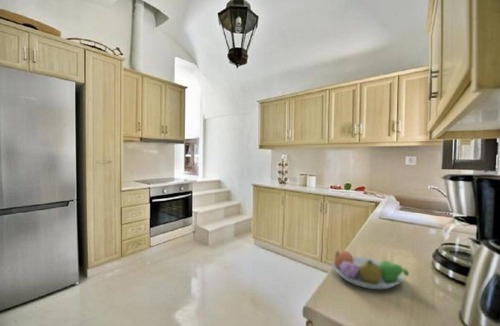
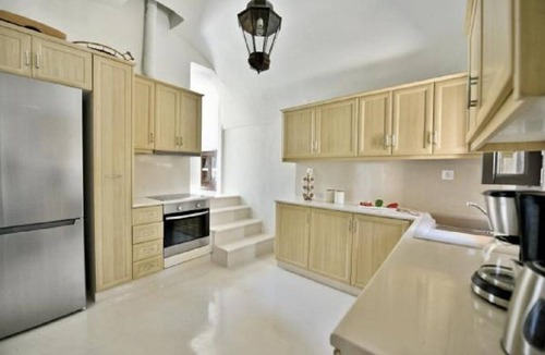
- fruit bowl [331,248,410,290]
